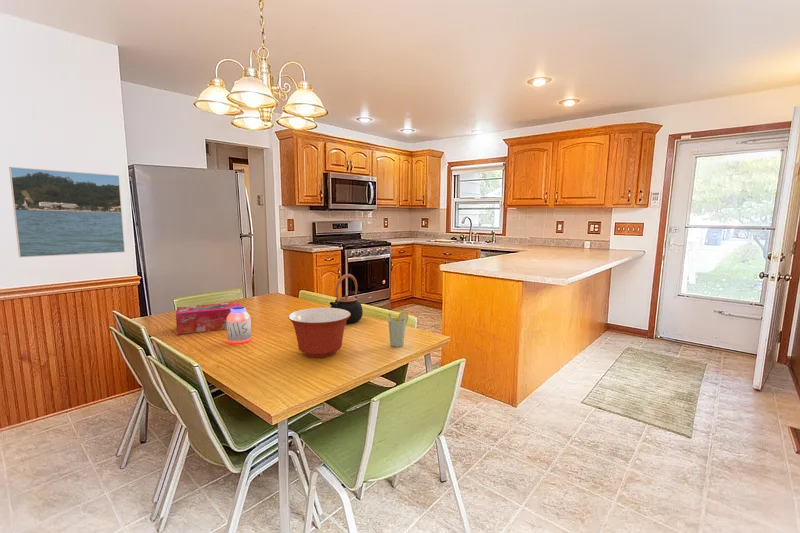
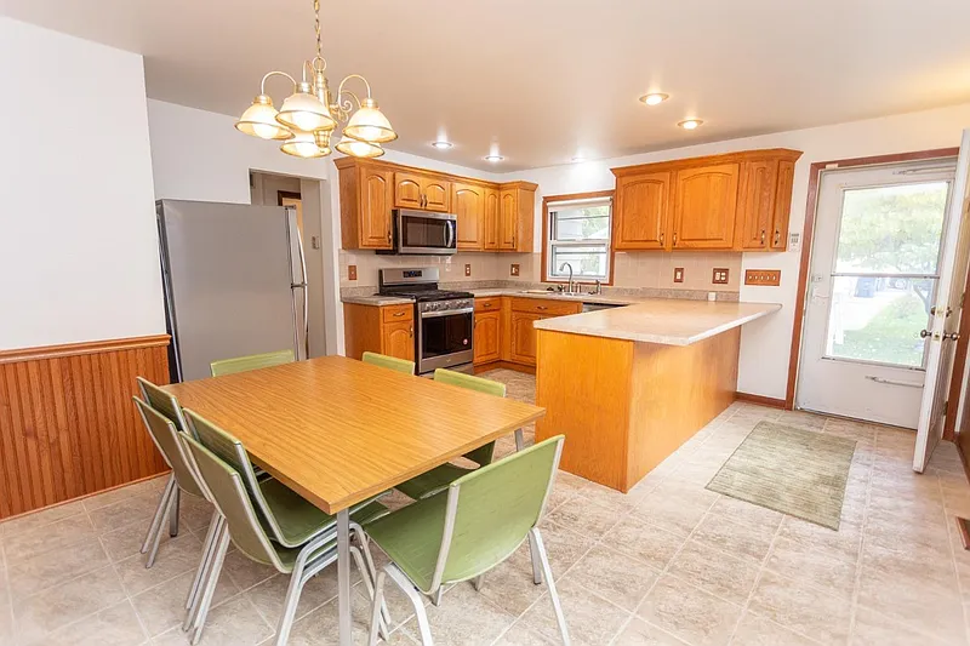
- cup [387,310,409,348]
- teapot [329,273,364,325]
- mixing bowl [287,307,351,358]
- jar [226,306,252,345]
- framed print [8,166,126,258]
- tissue box [175,301,242,335]
